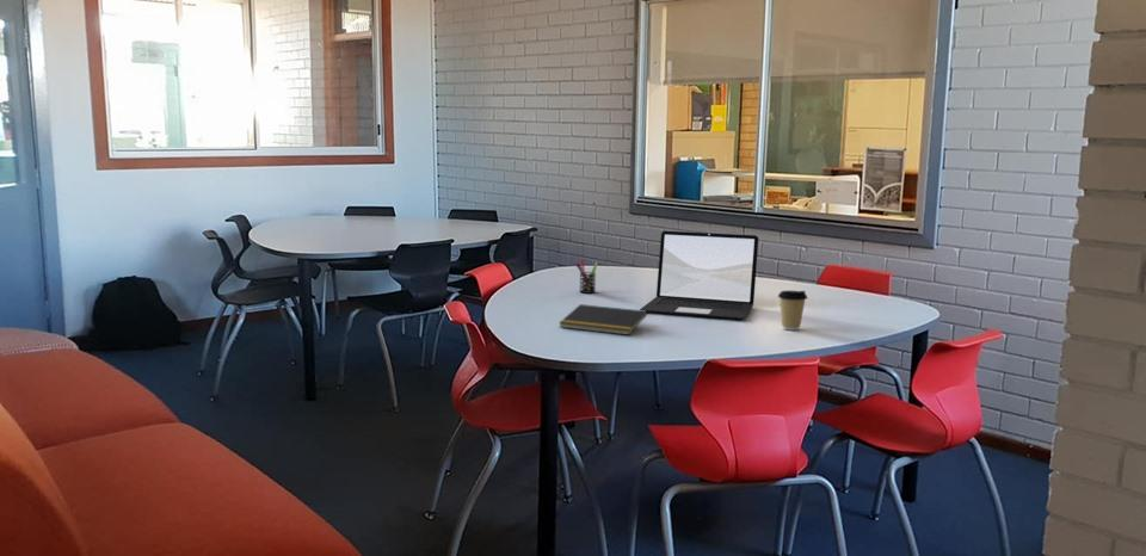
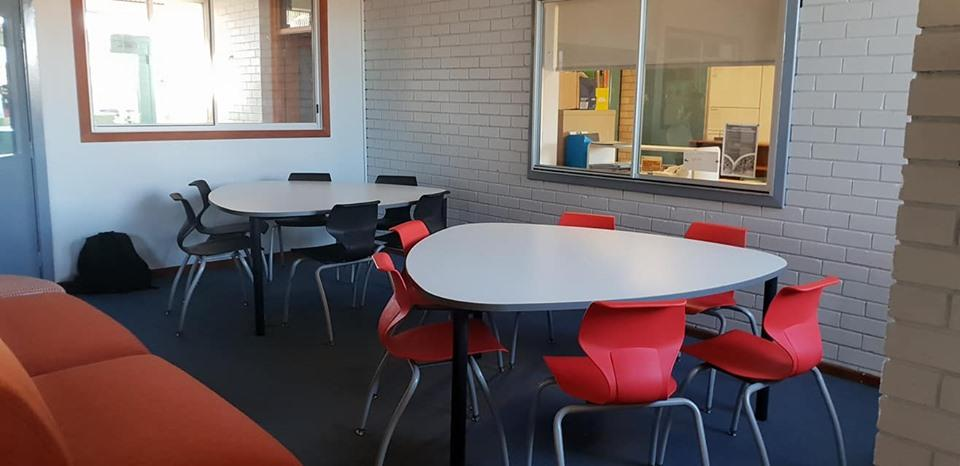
- notepad [557,303,648,336]
- pen holder [574,259,599,295]
- coffee cup [777,290,808,332]
- laptop [639,230,759,320]
